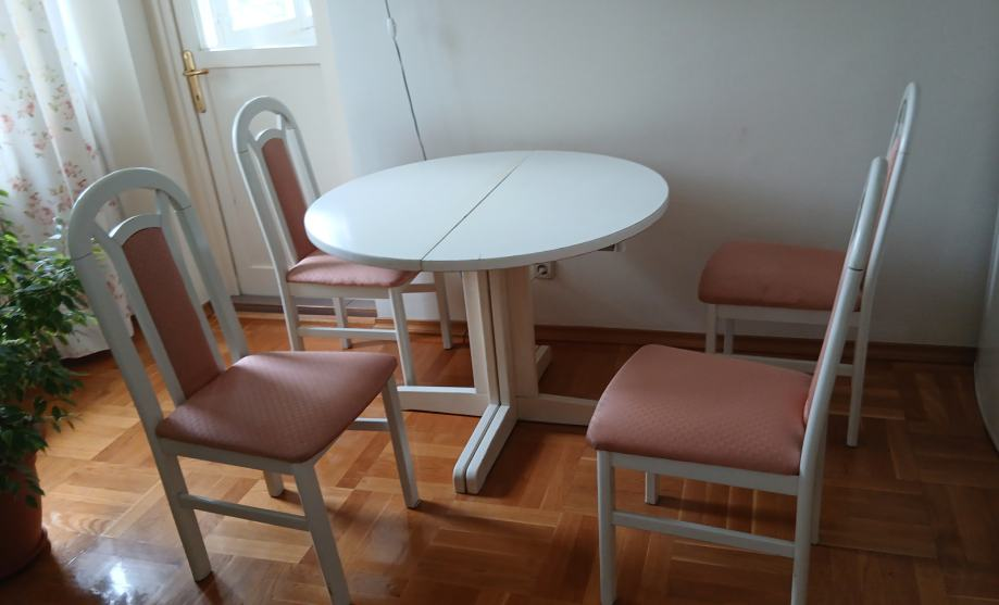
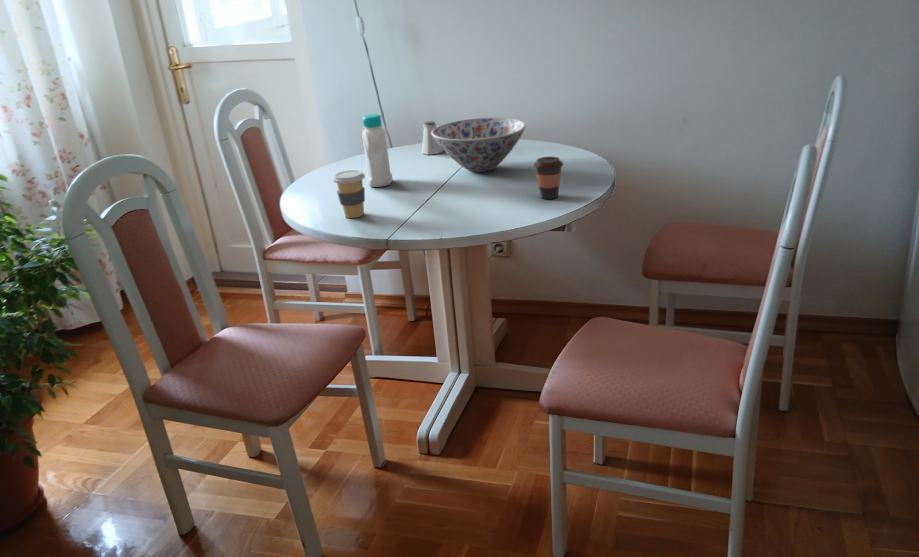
+ bowl [432,117,527,173]
+ saltshaker [421,120,444,156]
+ coffee cup [532,156,564,200]
+ bottle [361,113,394,188]
+ coffee cup [332,169,366,219]
